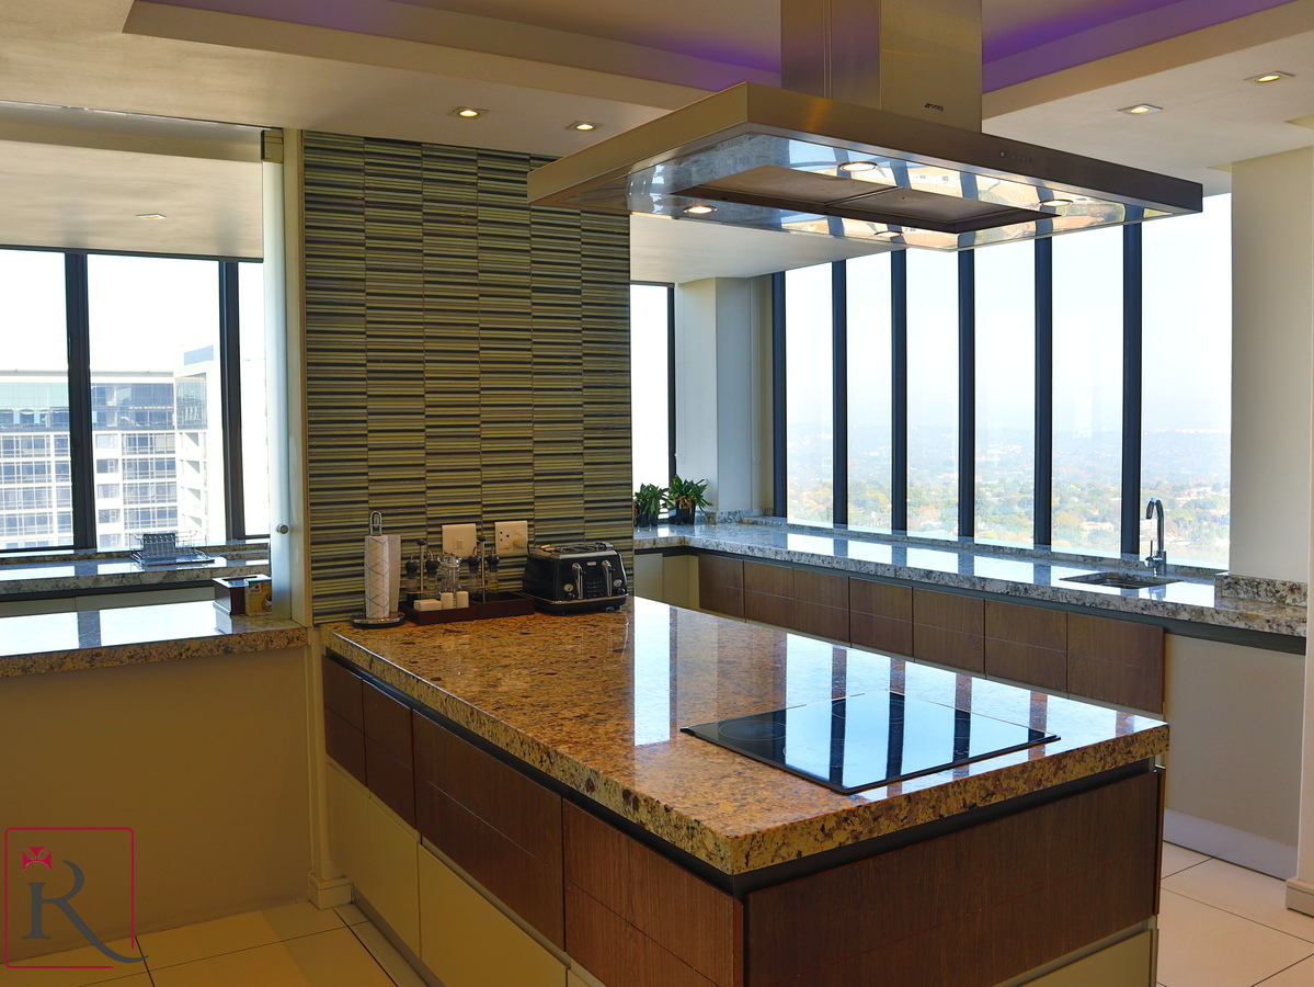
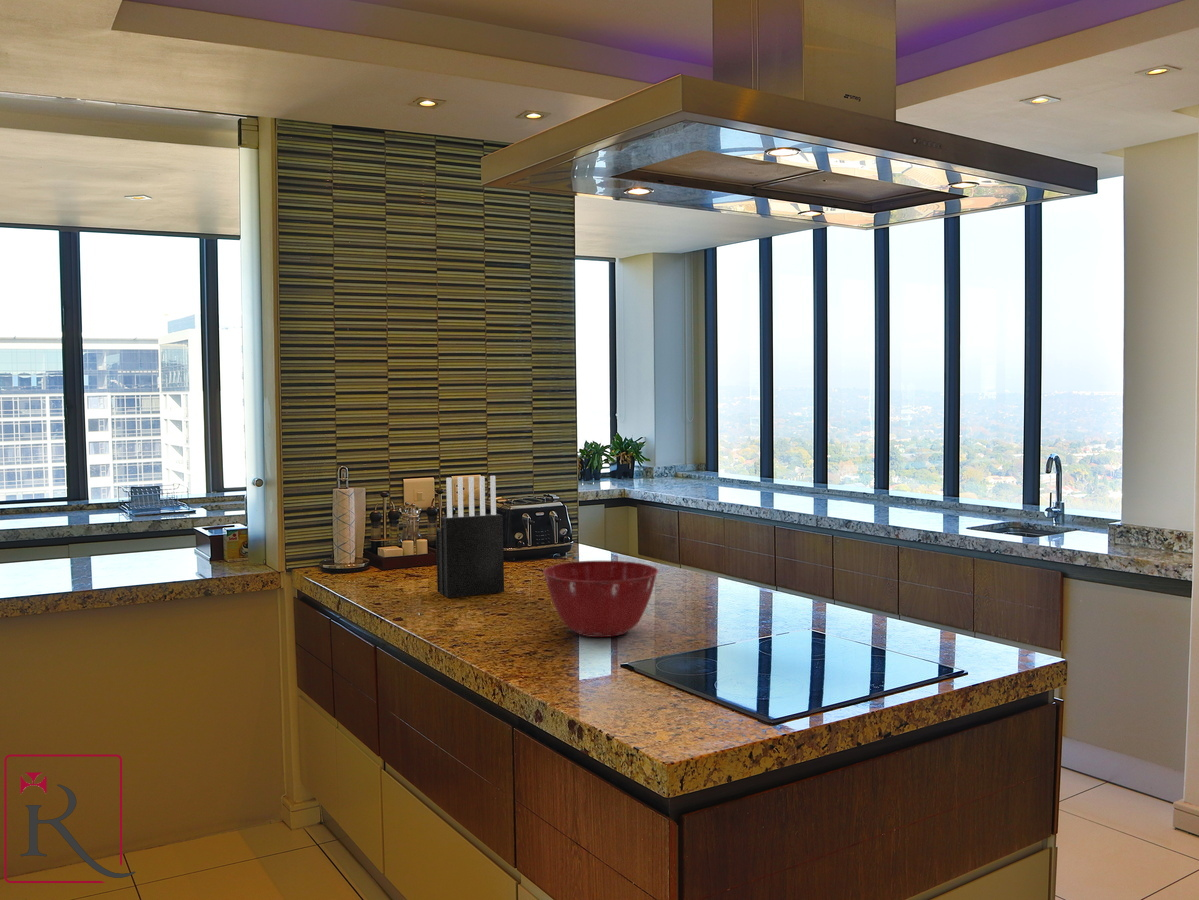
+ mixing bowl [542,560,659,638]
+ knife block [435,475,505,599]
